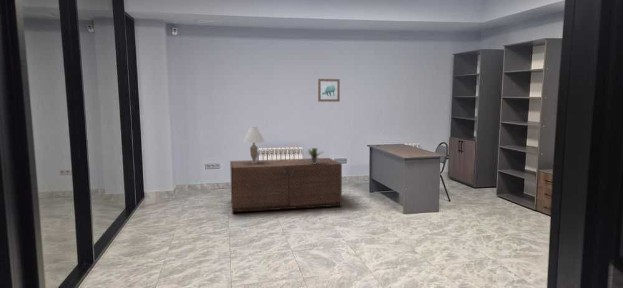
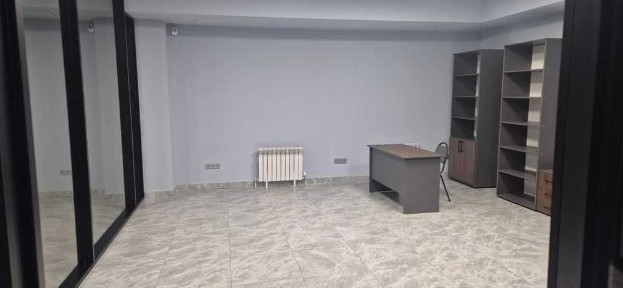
- storage trunk [229,157,343,214]
- table lamp [242,126,266,164]
- potted plant [306,147,324,164]
- wall art [317,78,341,103]
